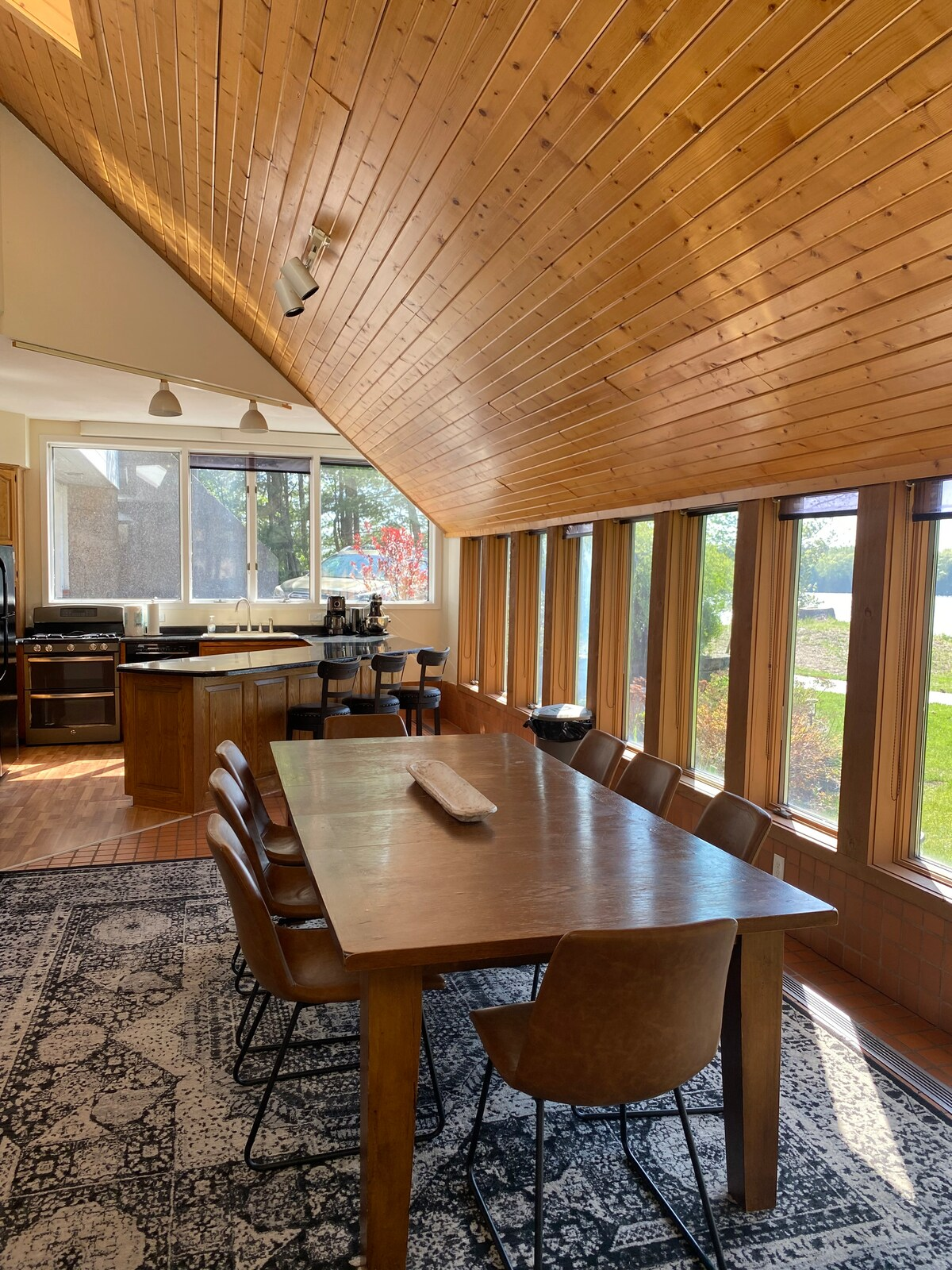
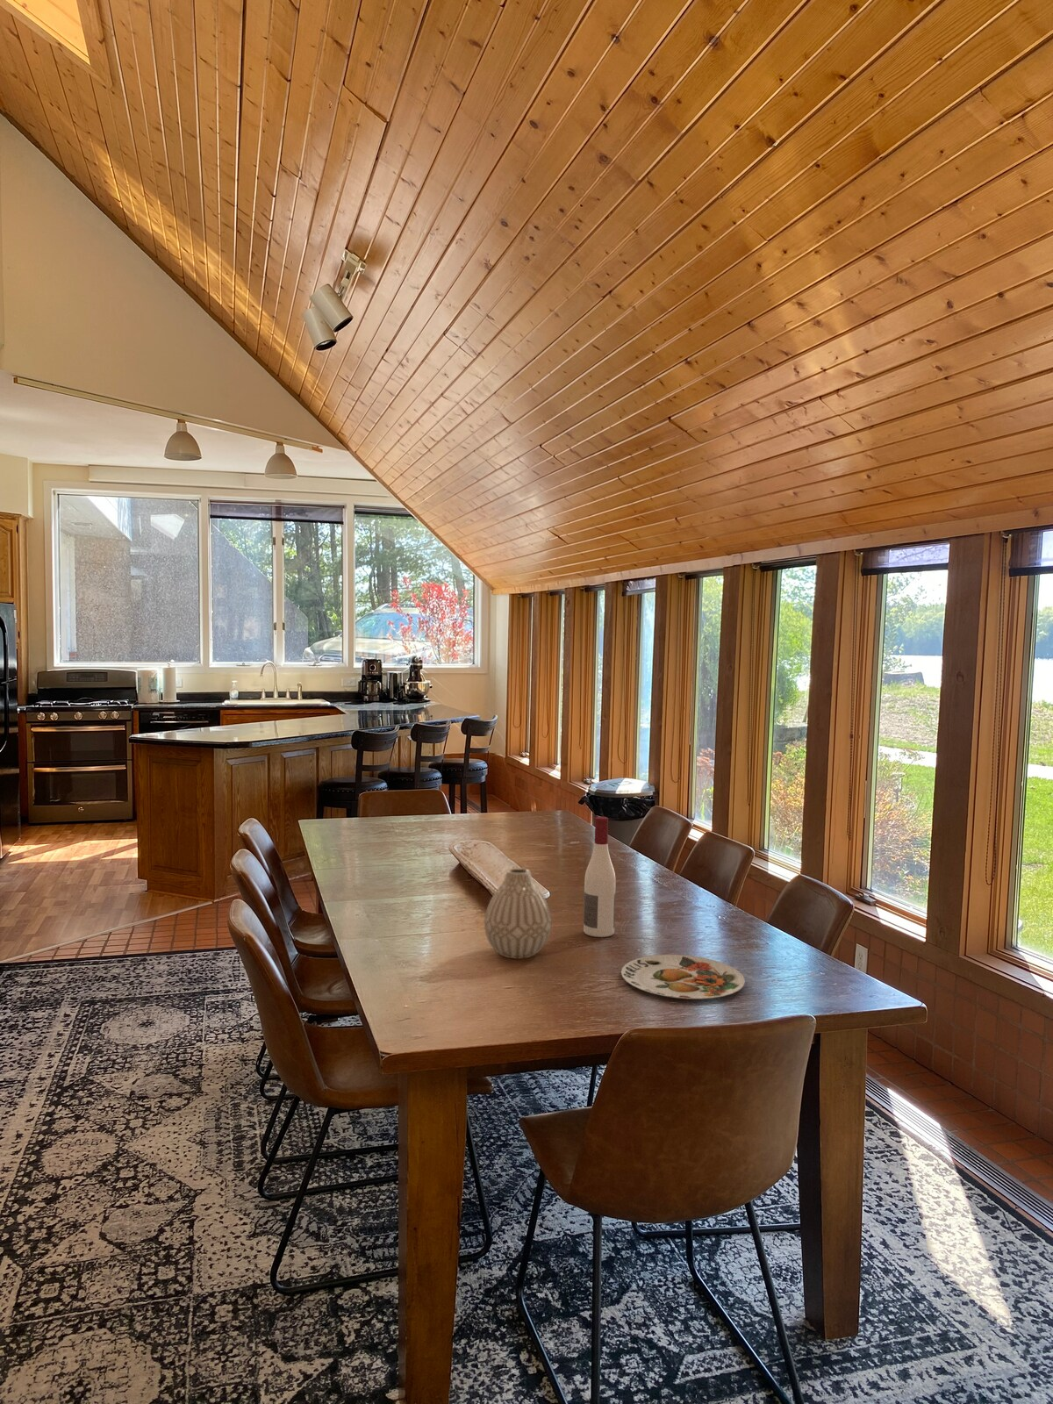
+ vase [483,867,552,960]
+ plate [621,954,746,999]
+ alcohol [583,816,617,939]
